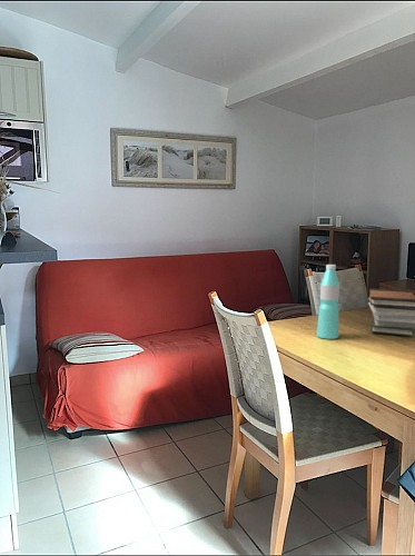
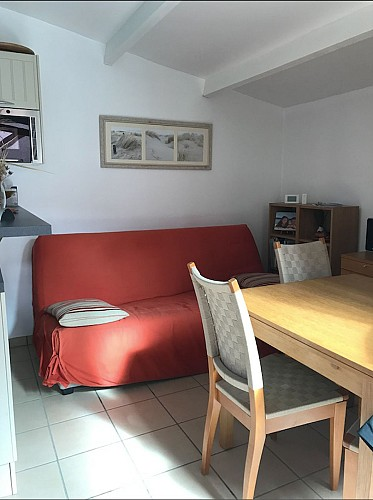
- book stack [367,287,415,337]
- water bottle [316,264,340,340]
